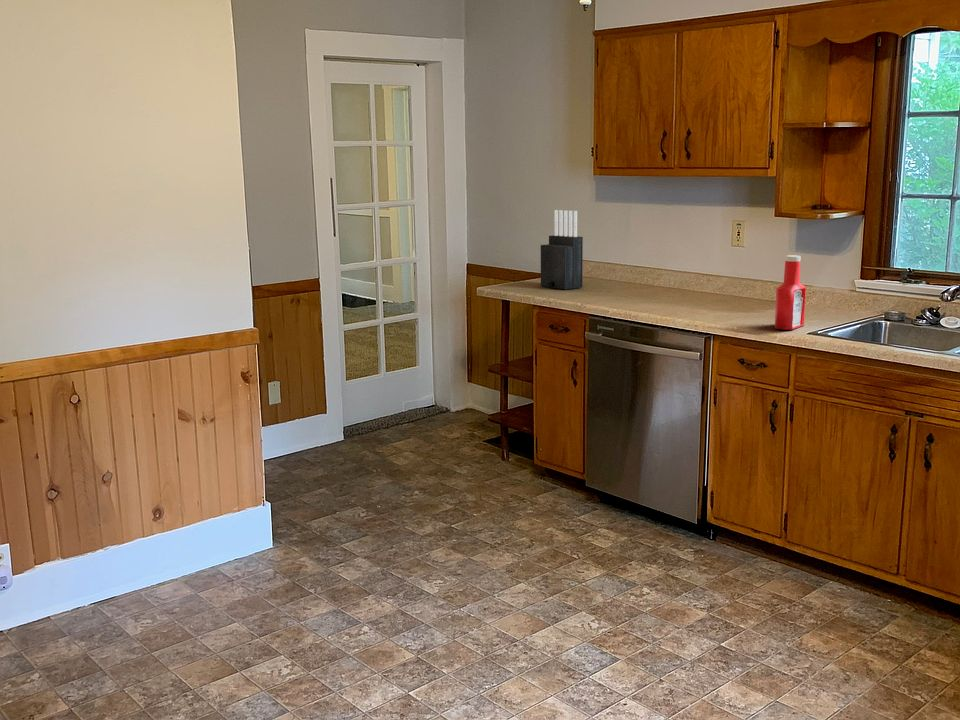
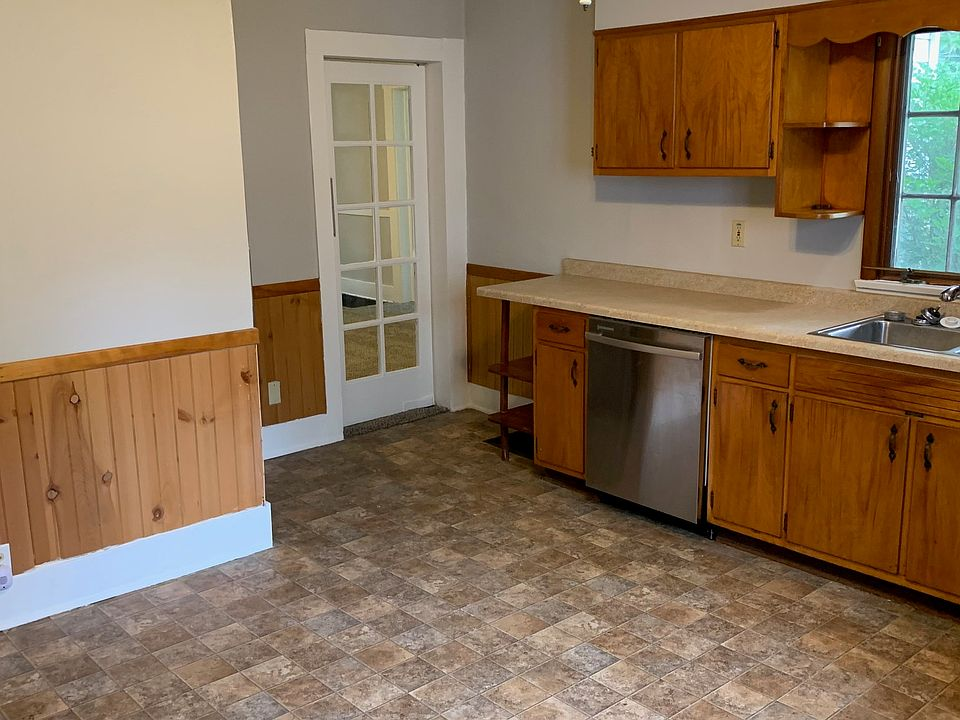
- knife block [540,209,584,290]
- soap bottle [774,255,807,331]
